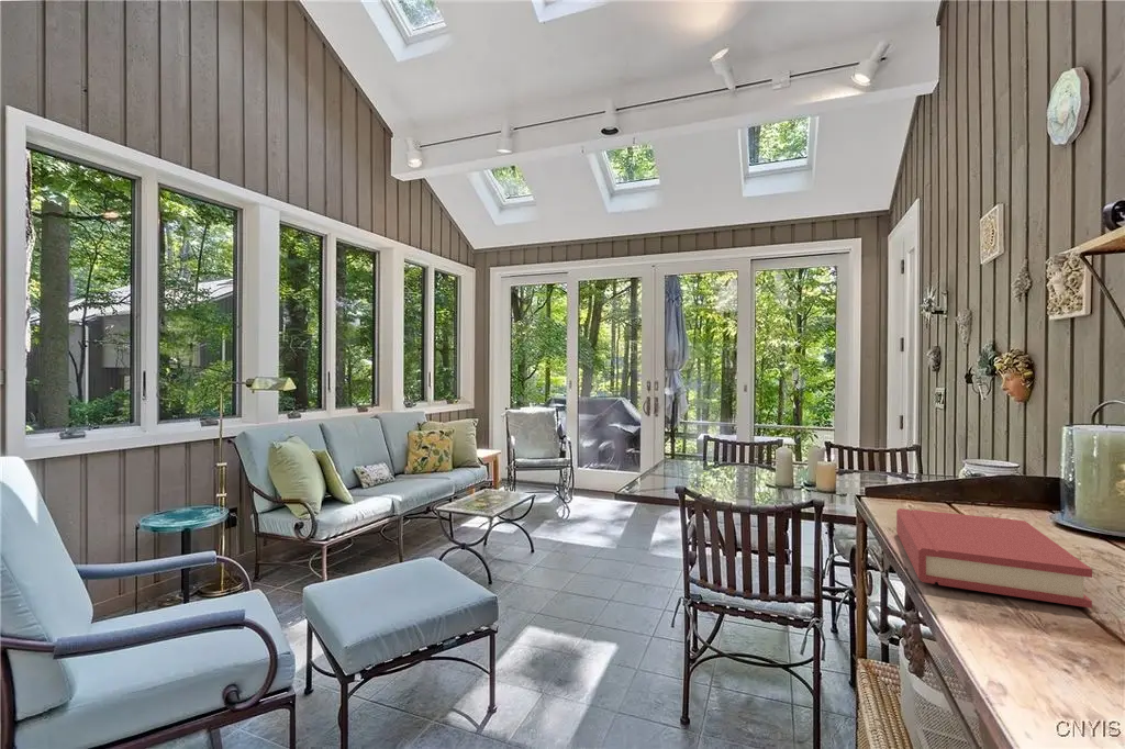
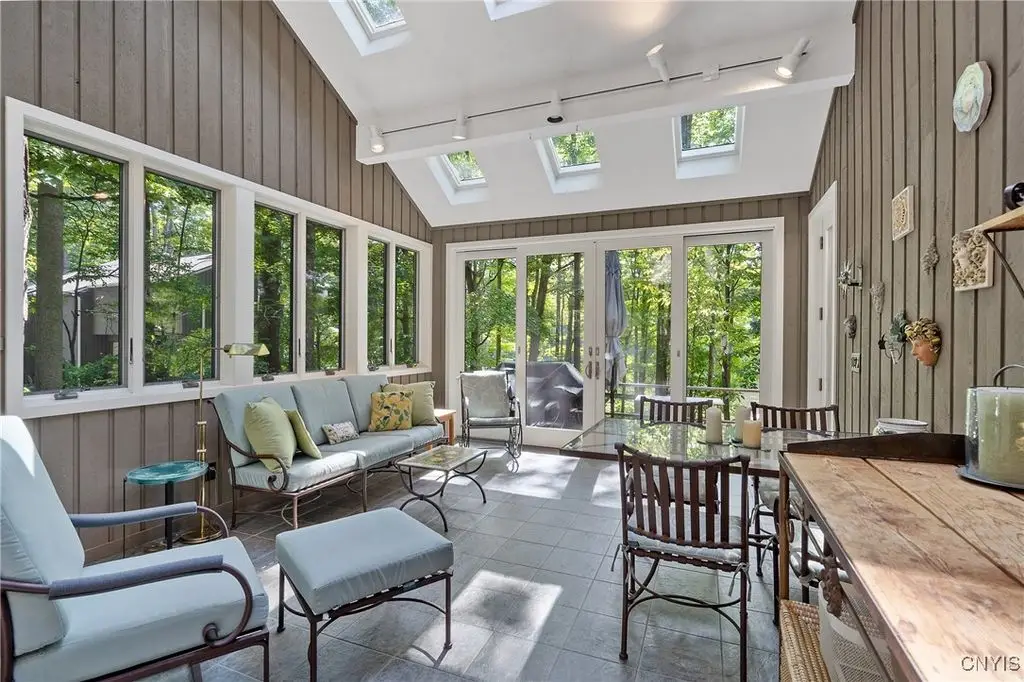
- hardback book [895,507,1093,610]
